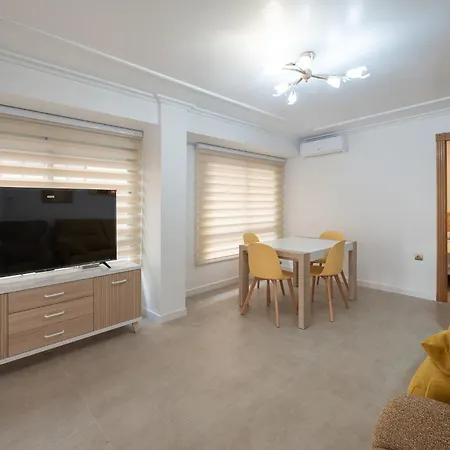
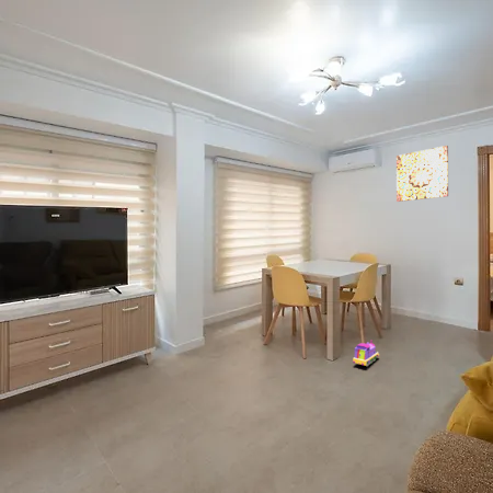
+ wall art [395,145,449,203]
+ toy train [352,339,380,367]
